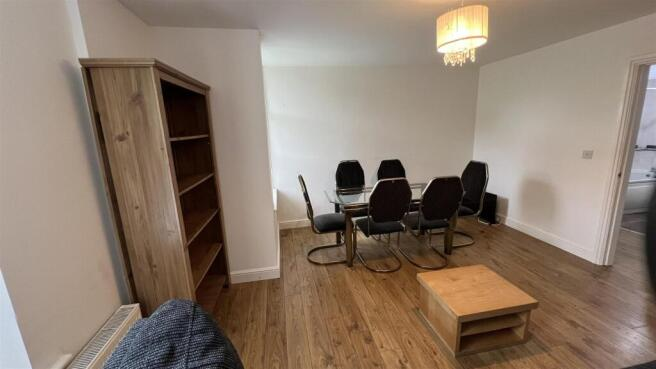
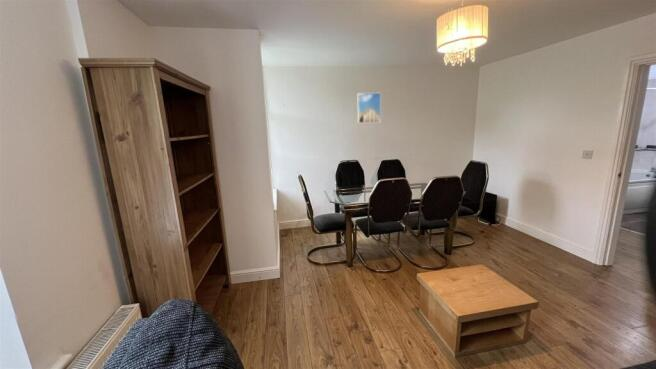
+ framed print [356,92,382,124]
